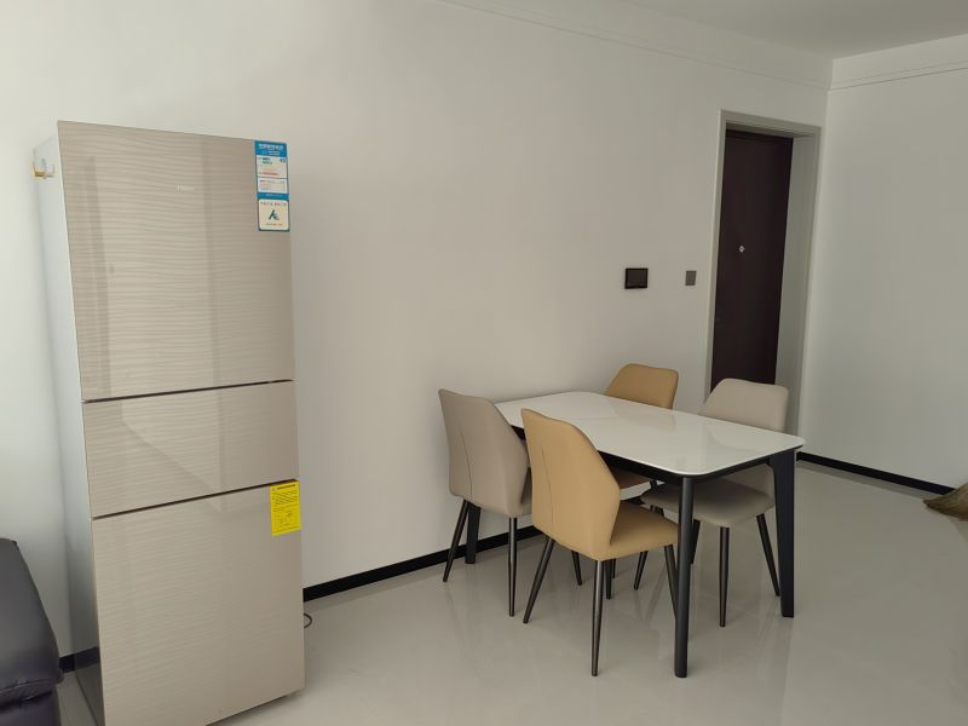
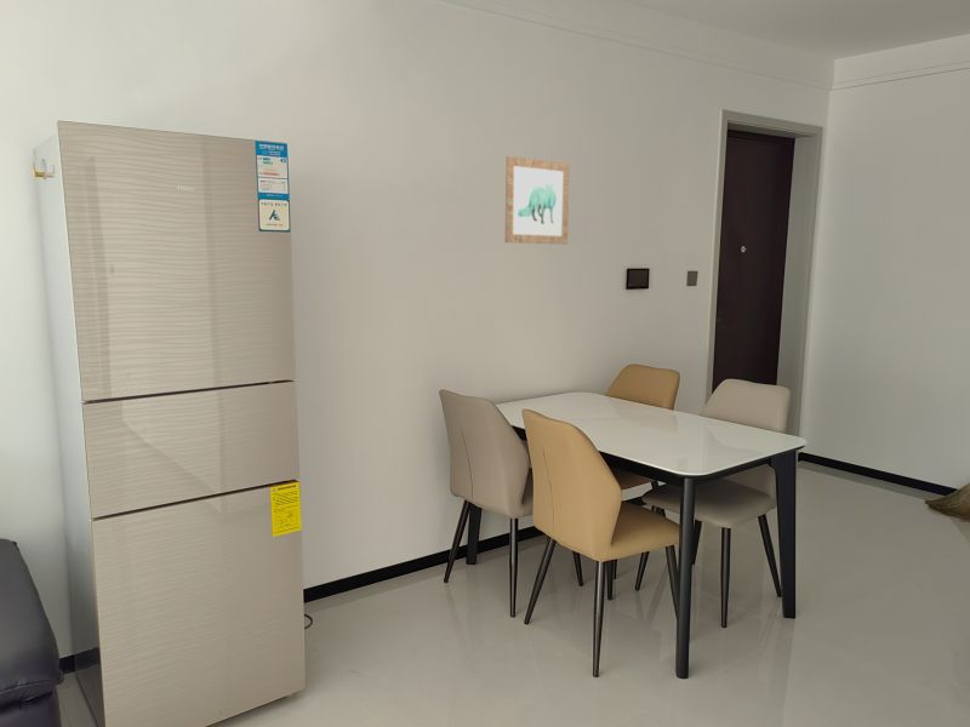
+ wall art [504,155,571,246]
